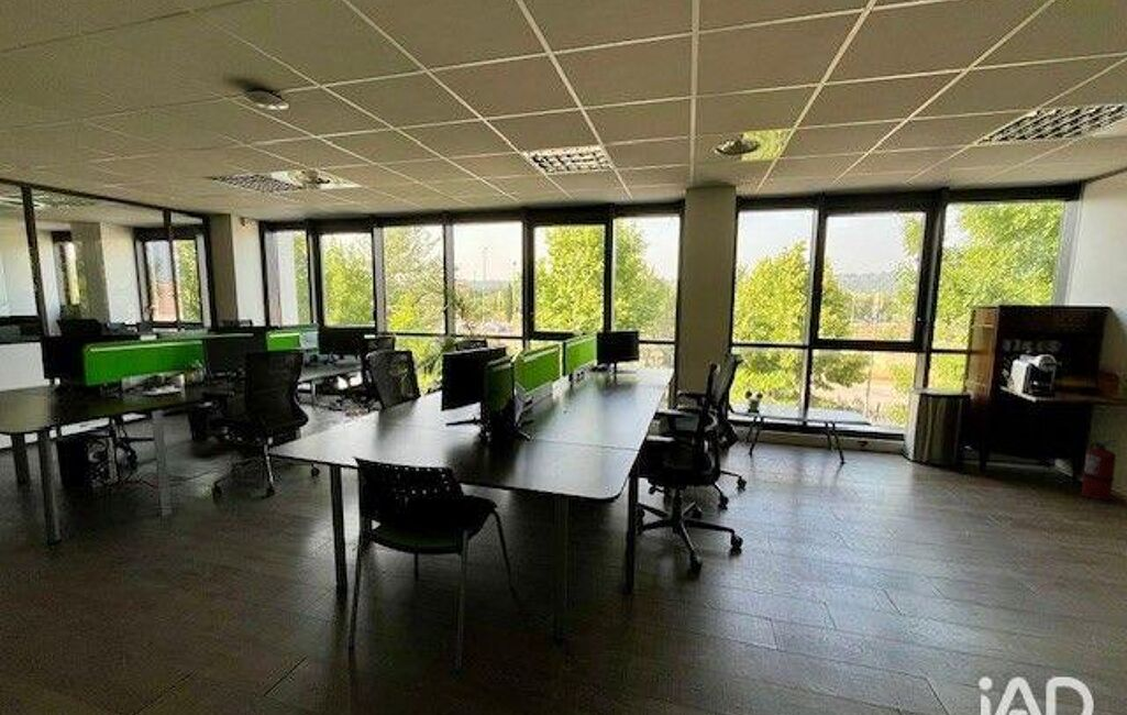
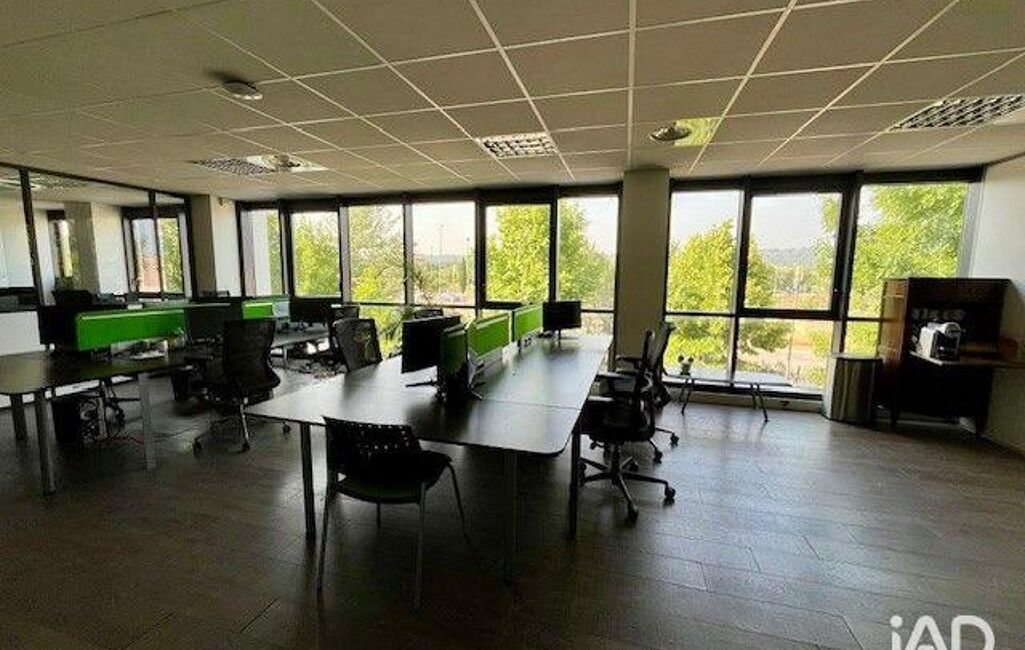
- fire extinguisher [1081,439,1117,502]
